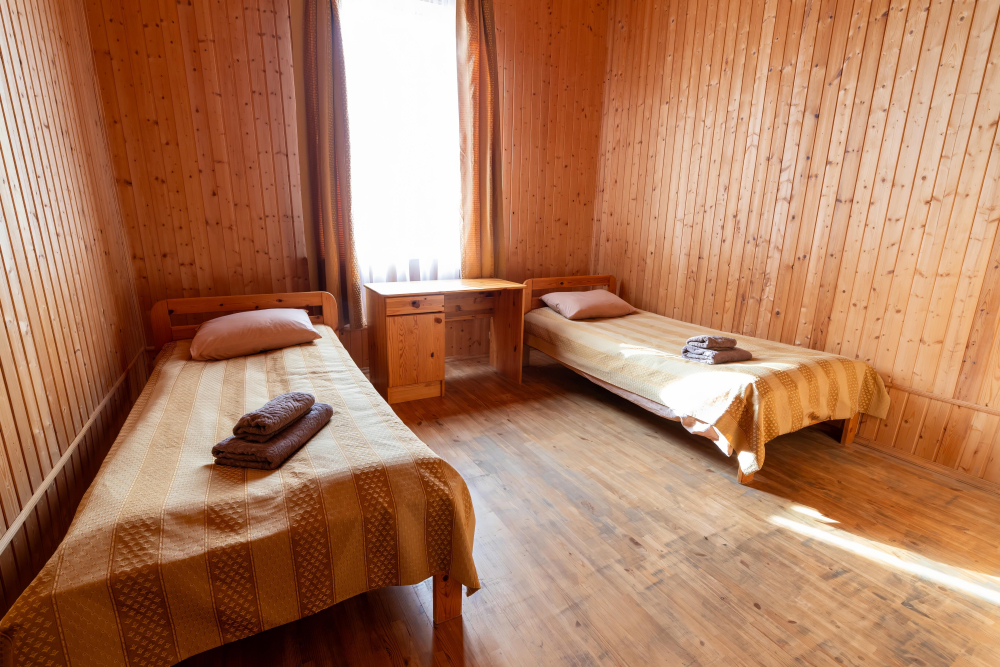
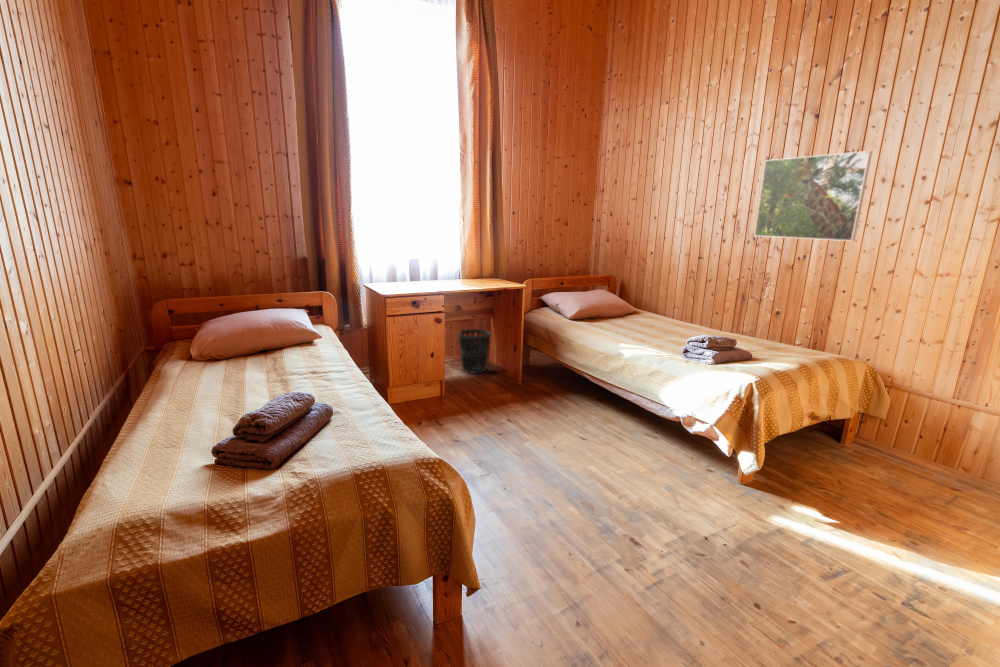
+ wastebasket [457,328,492,375]
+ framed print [753,150,873,242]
